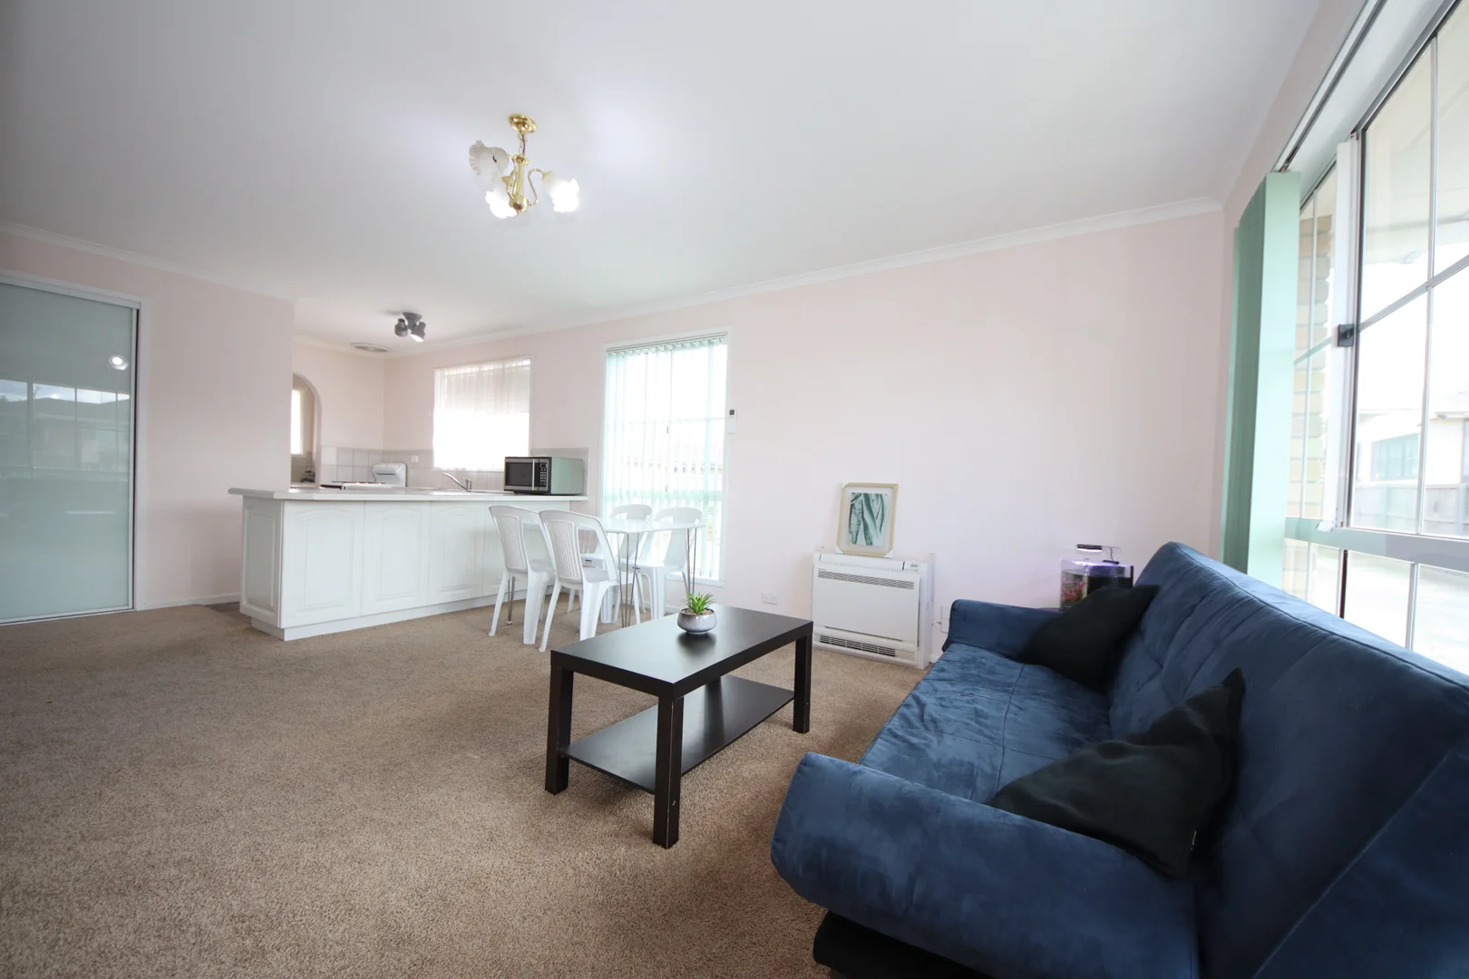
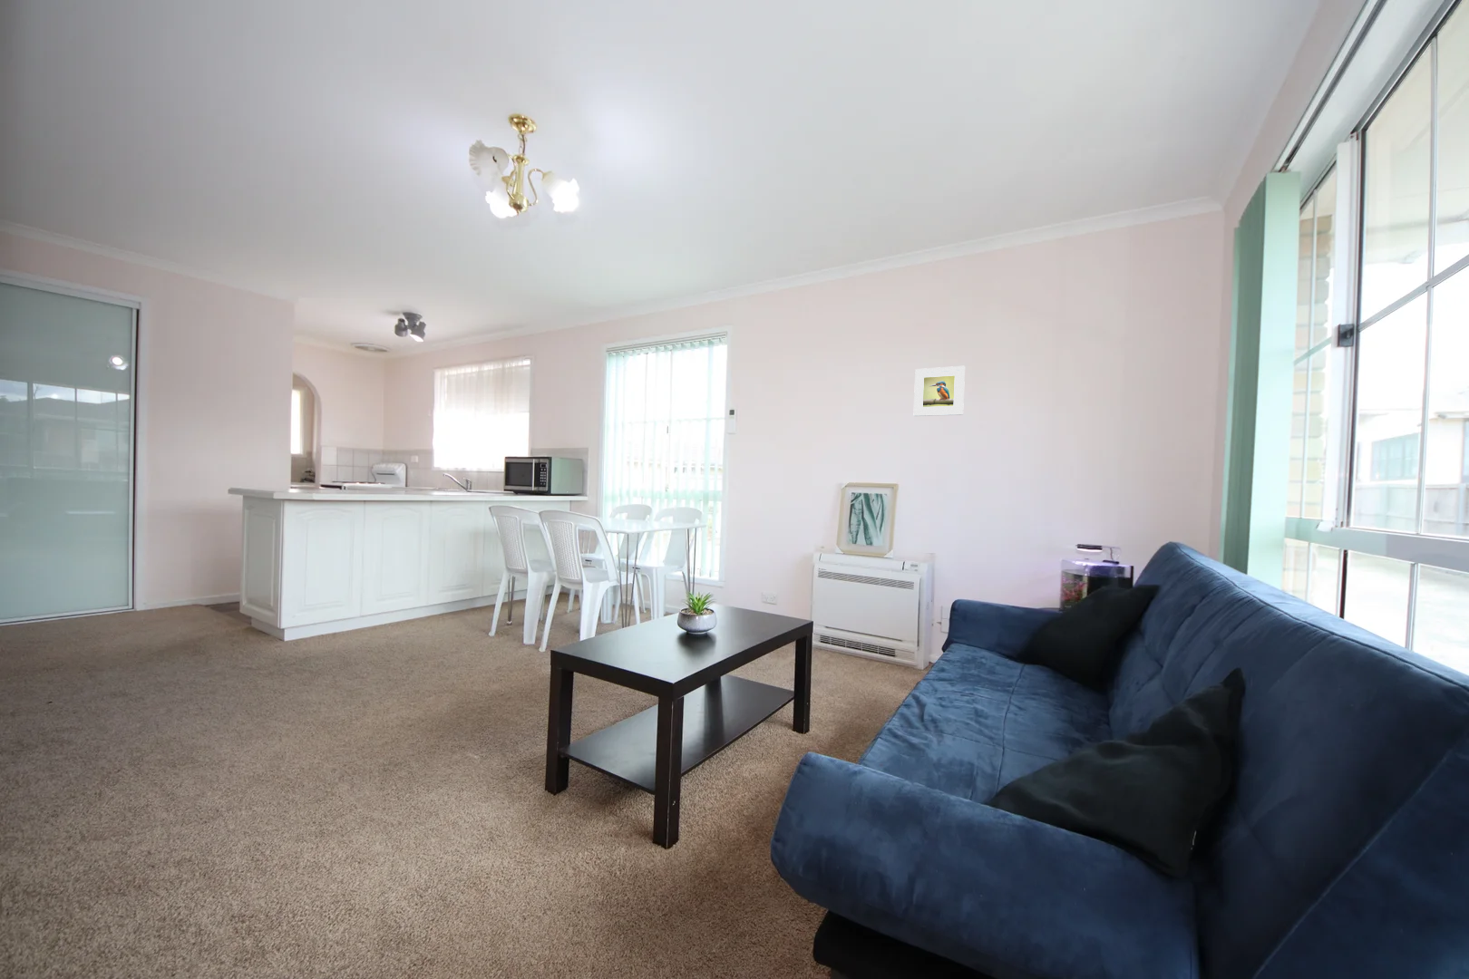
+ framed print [913,365,966,417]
